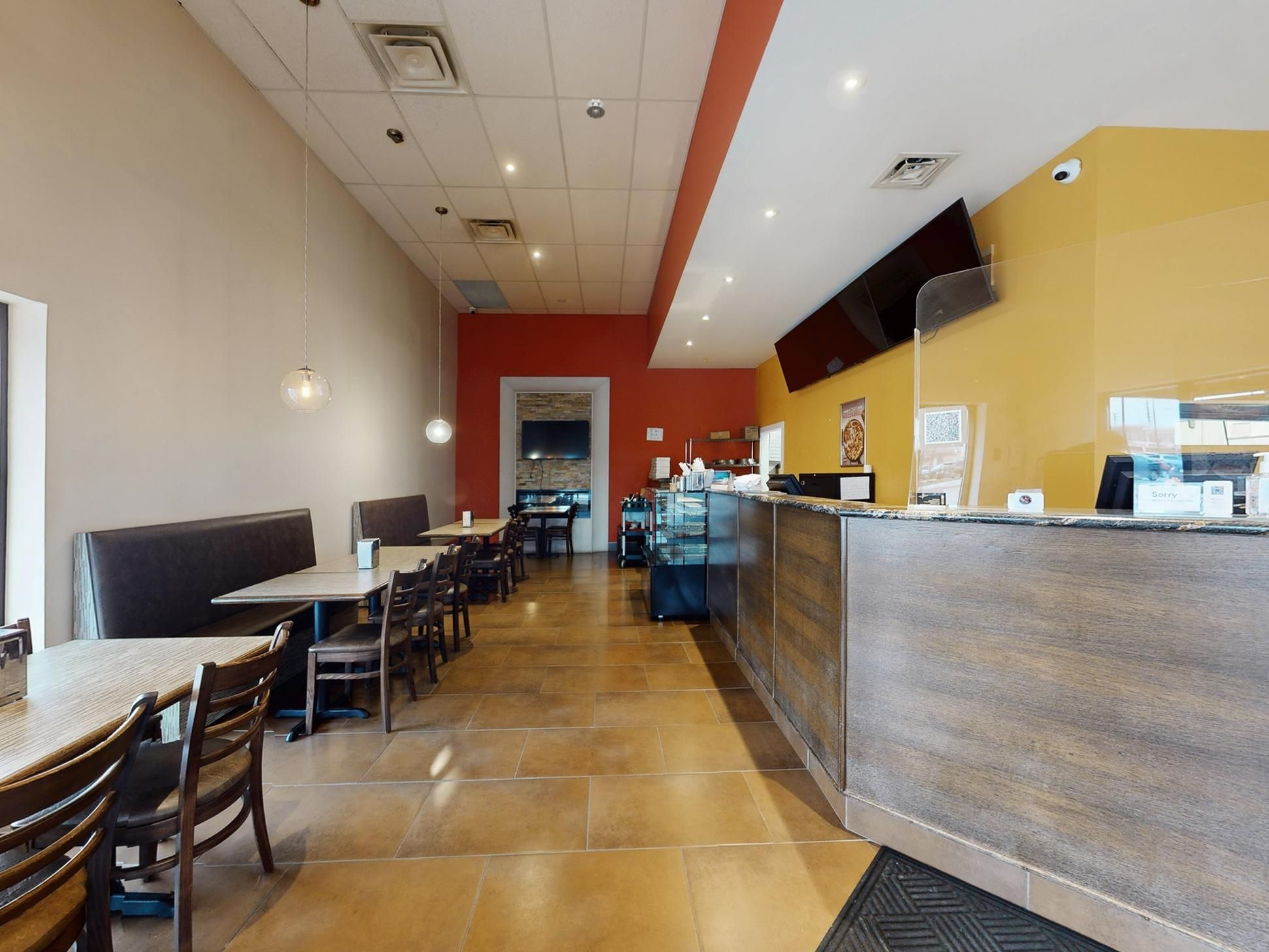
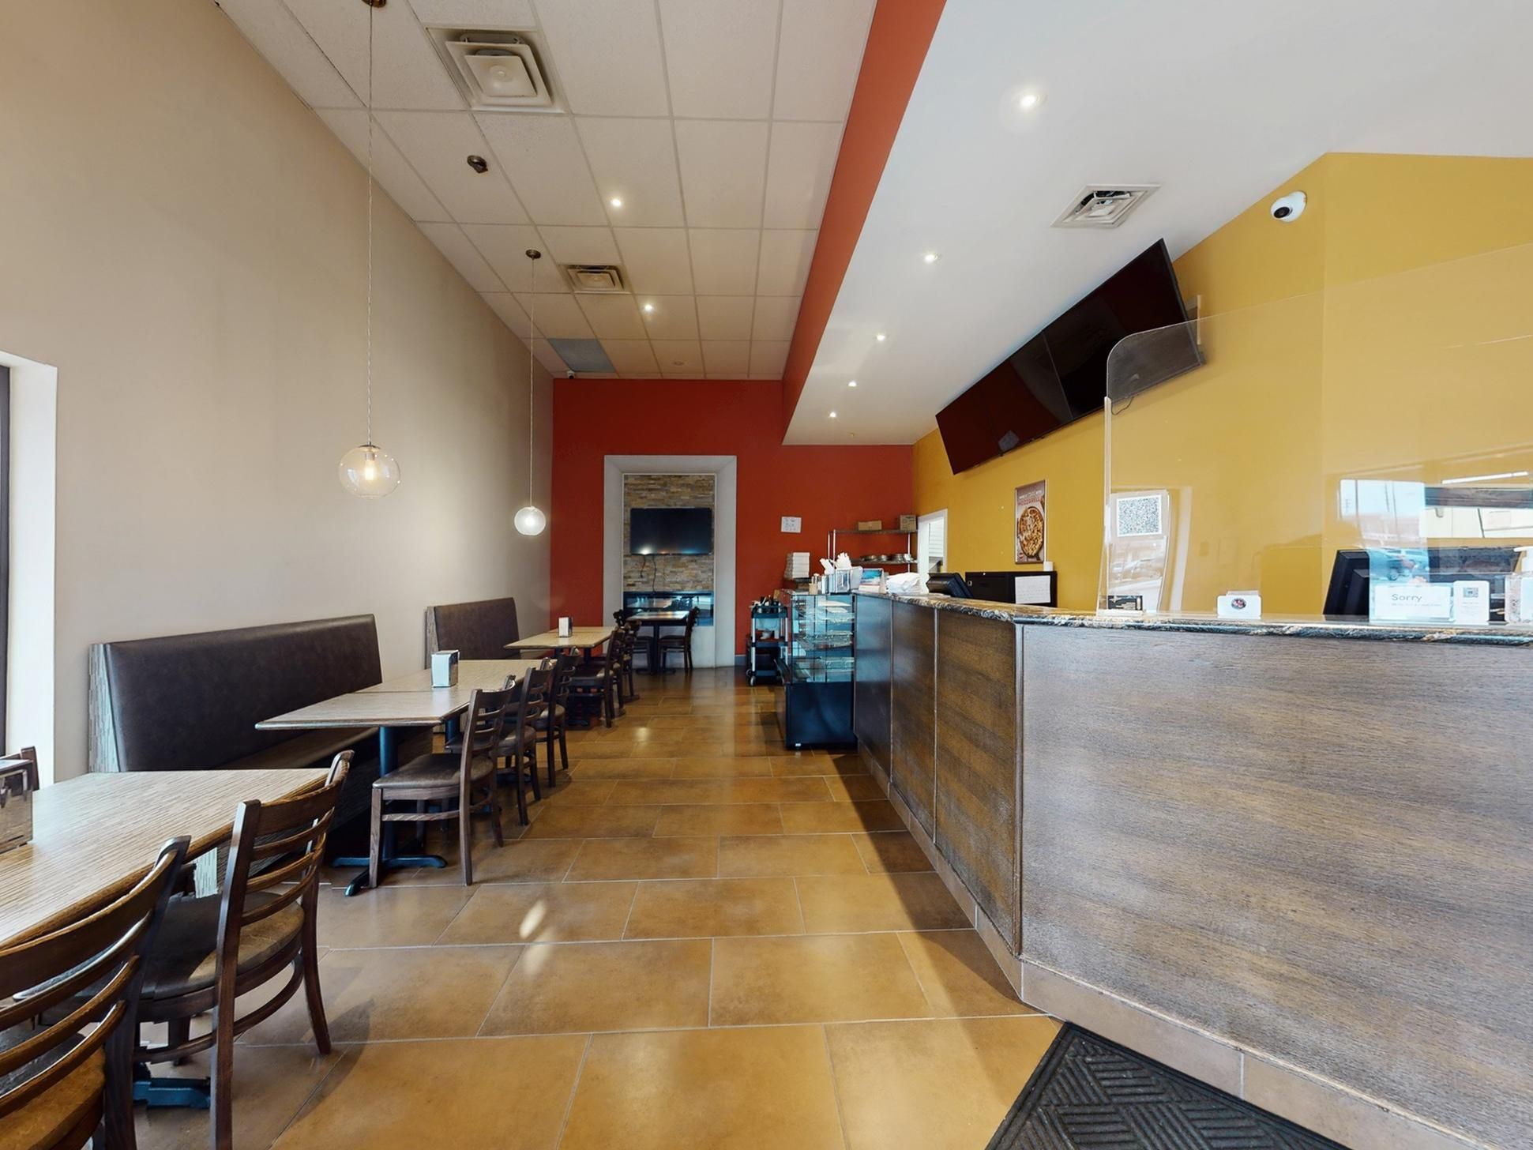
- smoke detector [586,99,605,119]
